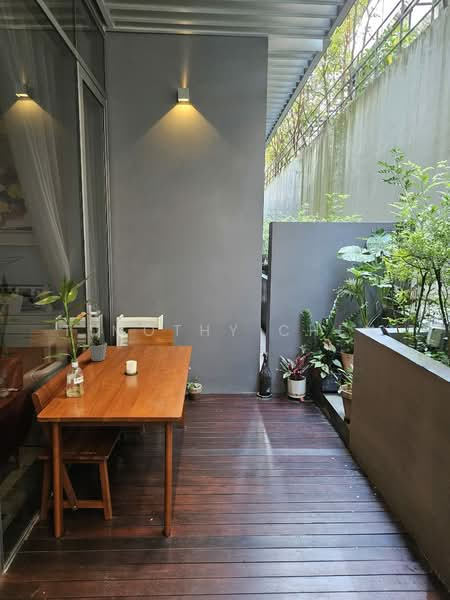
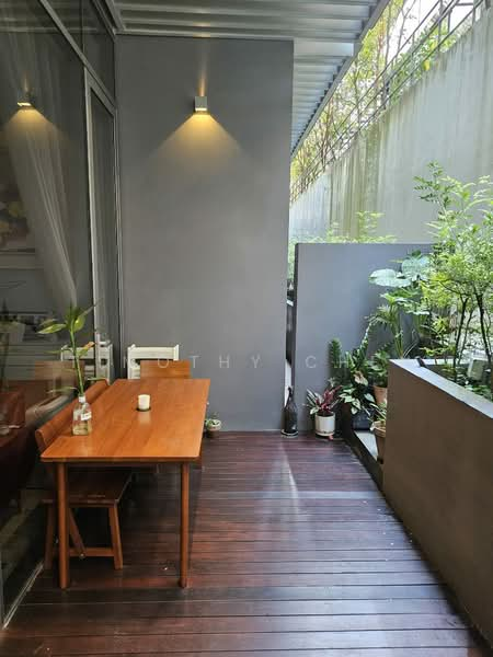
- potted plant [88,333,108,362]
